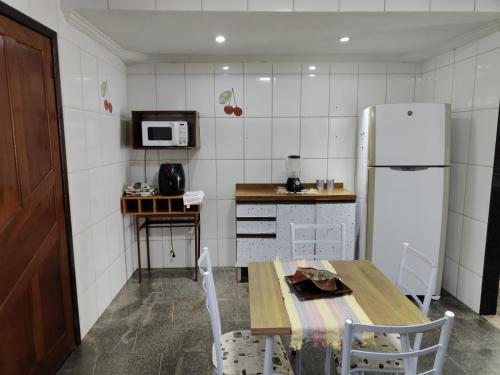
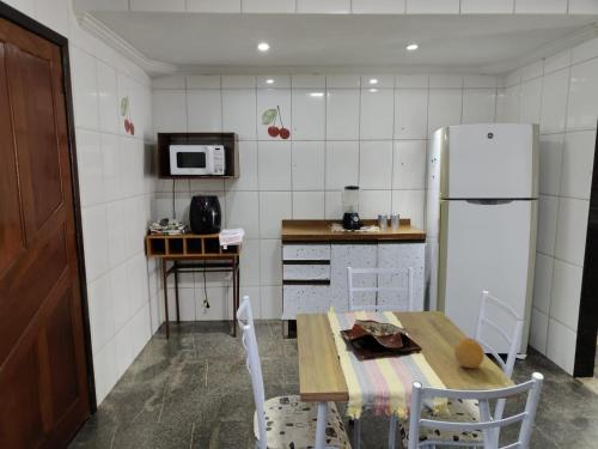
+ fruit [453,336,486,369]
